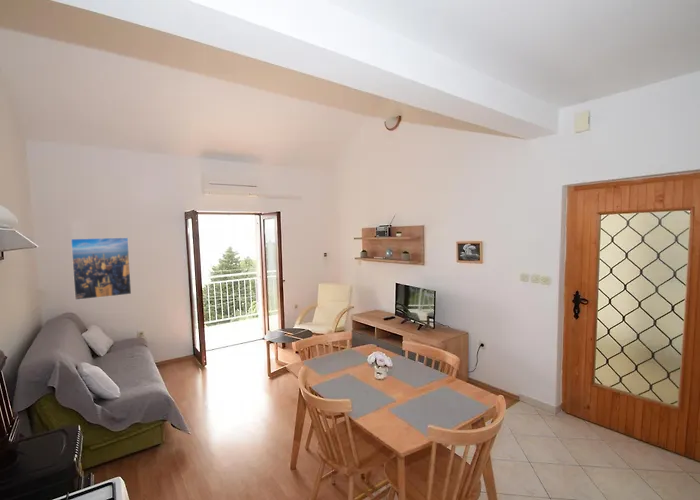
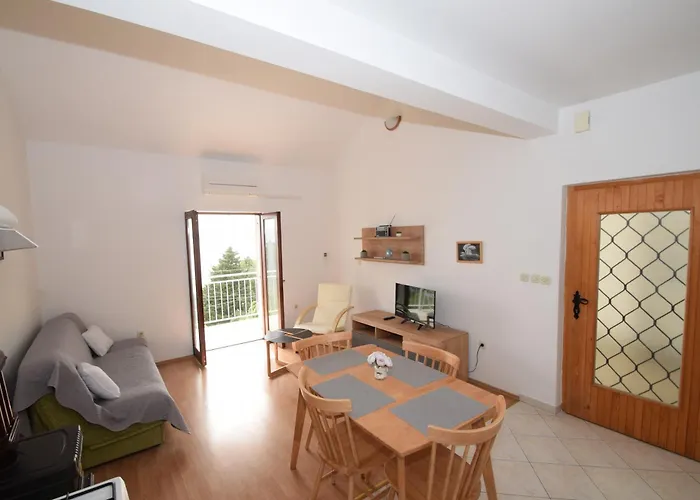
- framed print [70,236,132,301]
